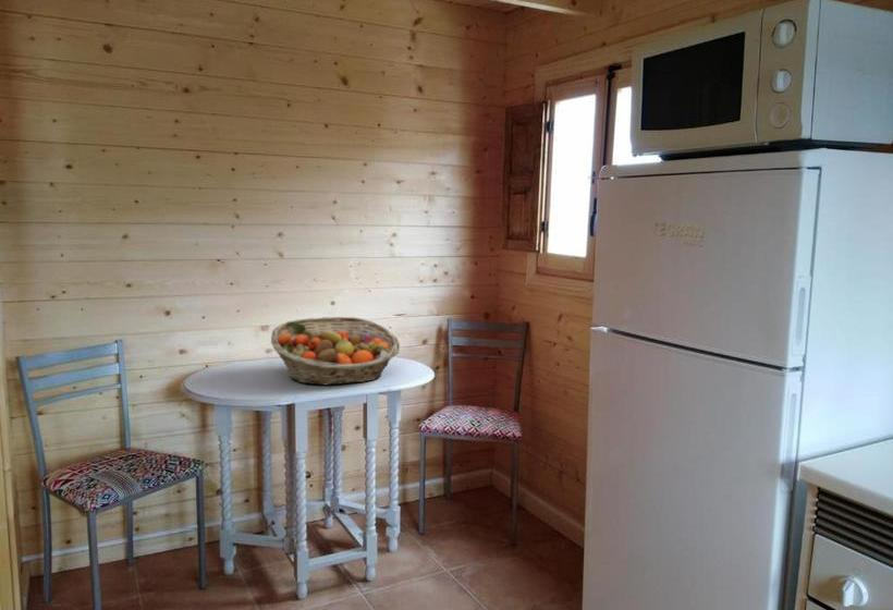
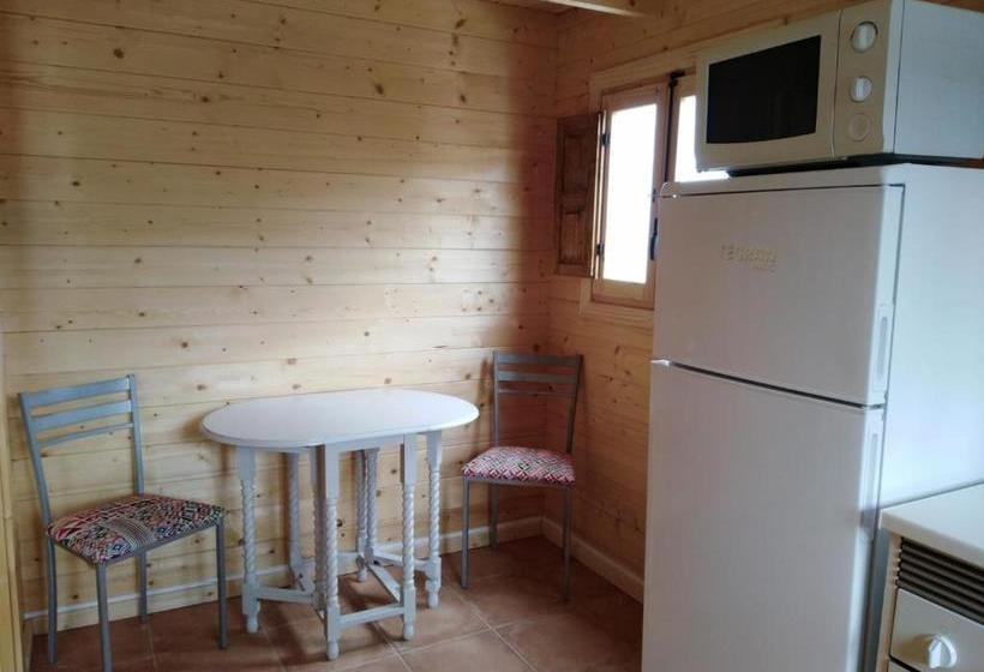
- fruit basket [270,316,401,387]
